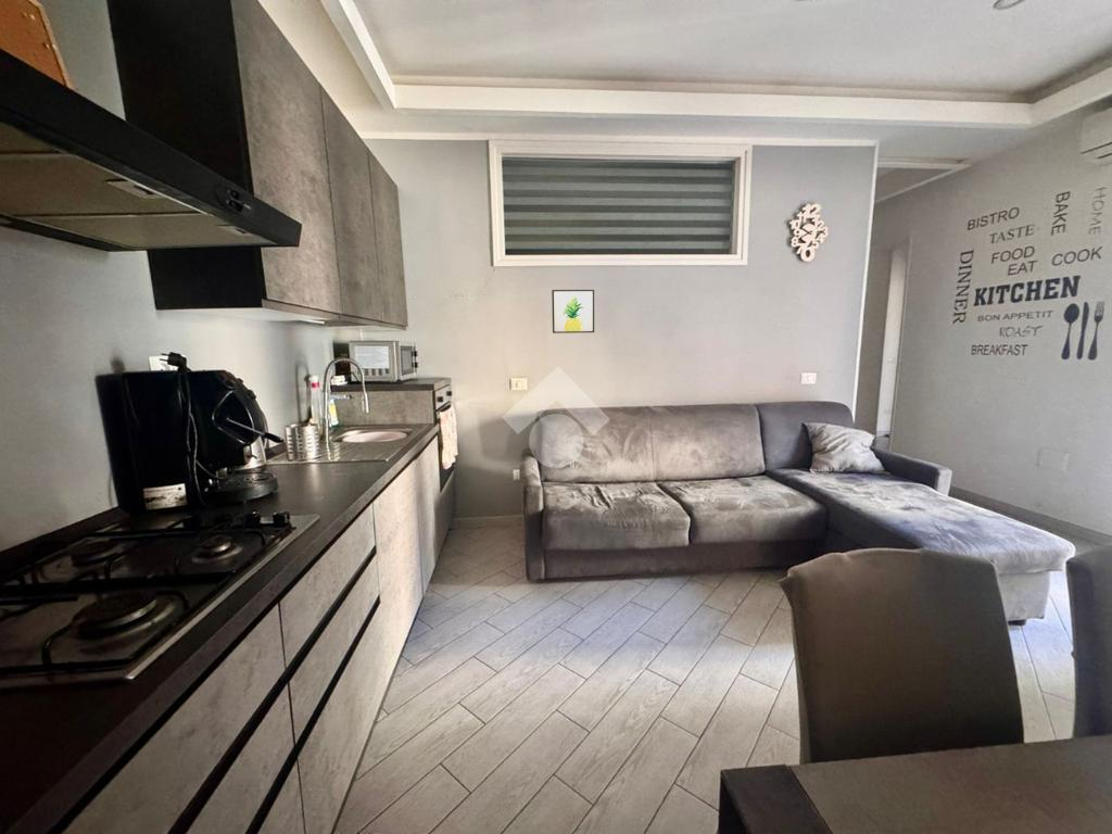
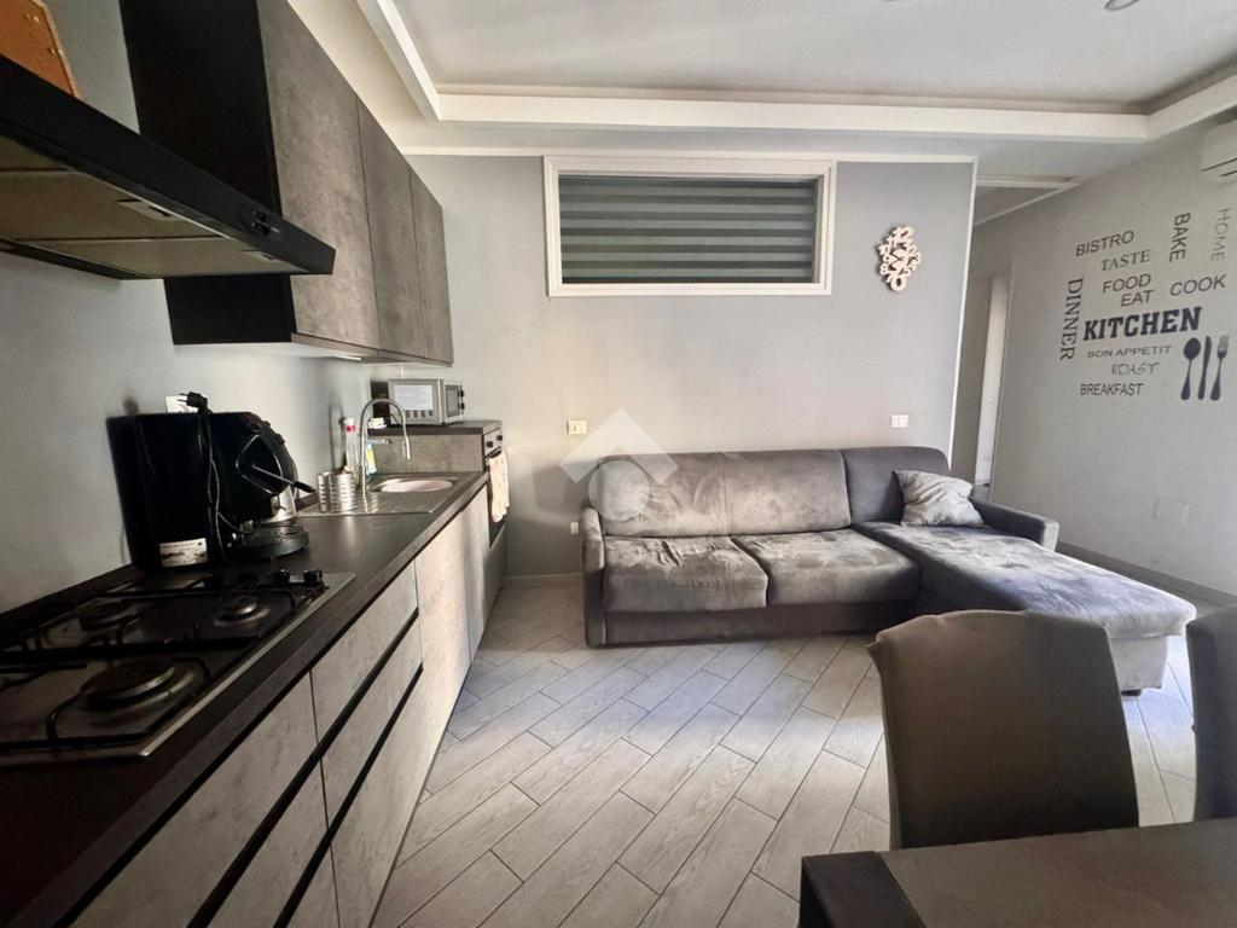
- wall art [551,289,595,334]
